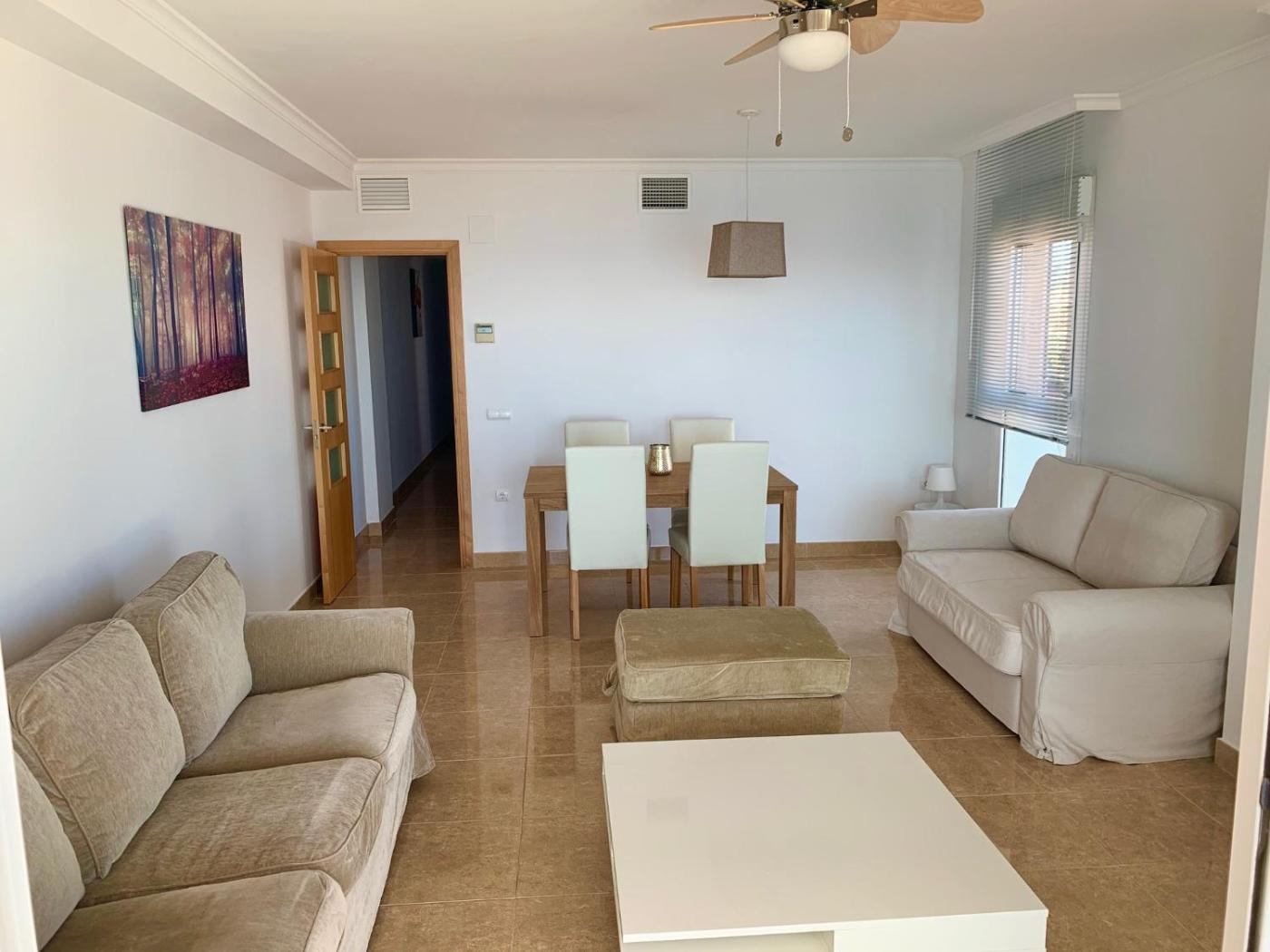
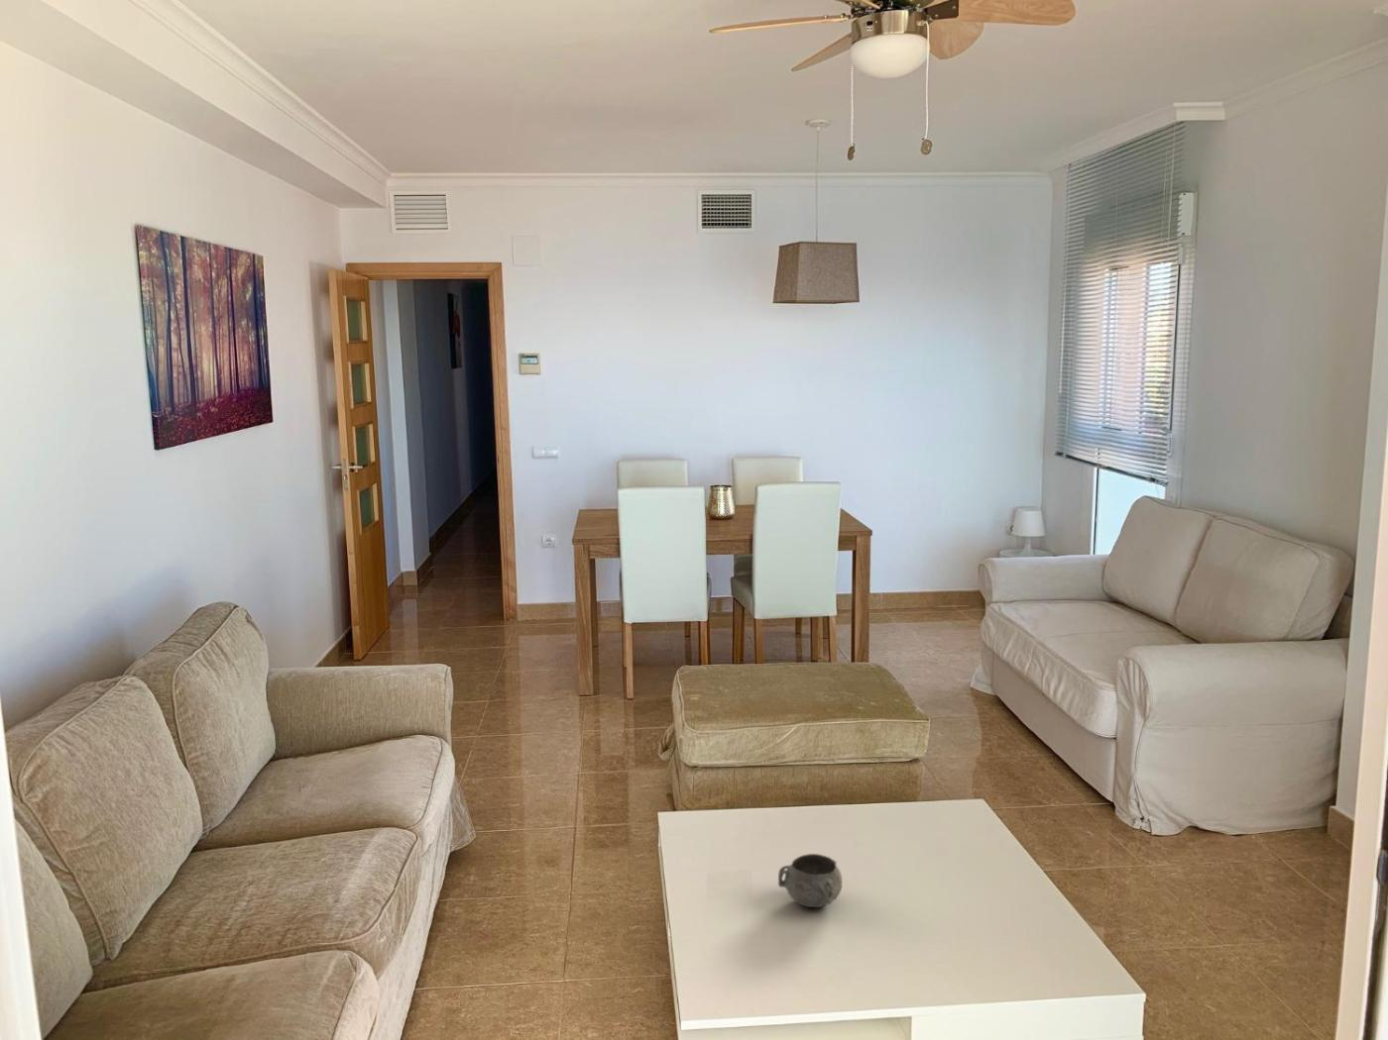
+ decorative bowl [777,853,843,908]
